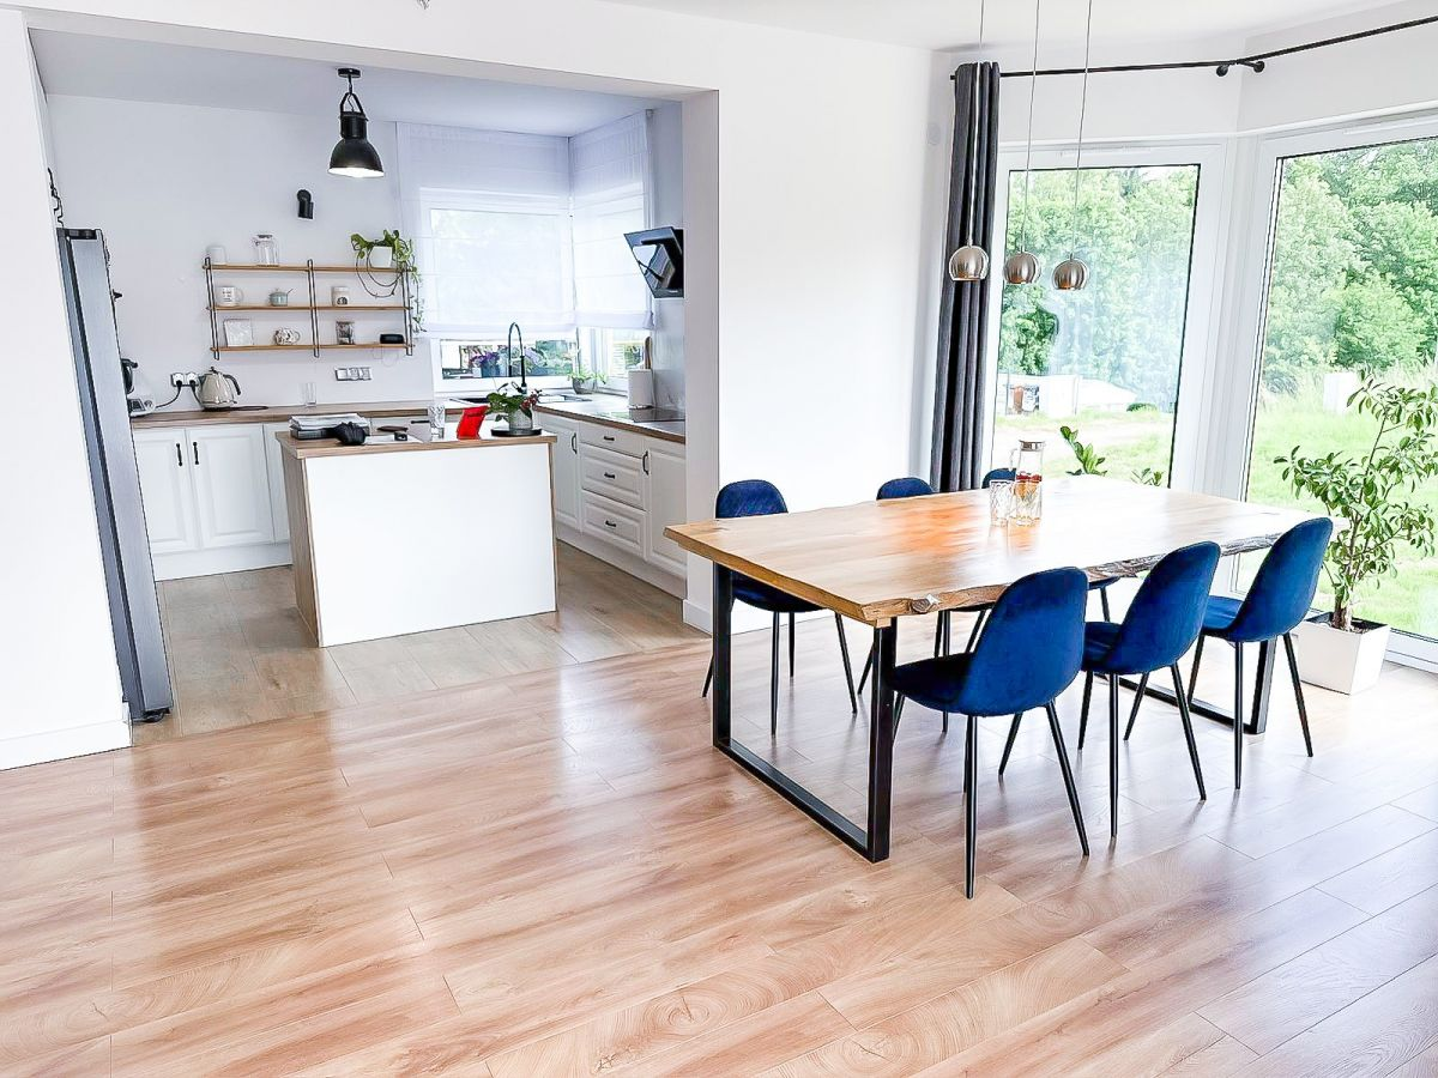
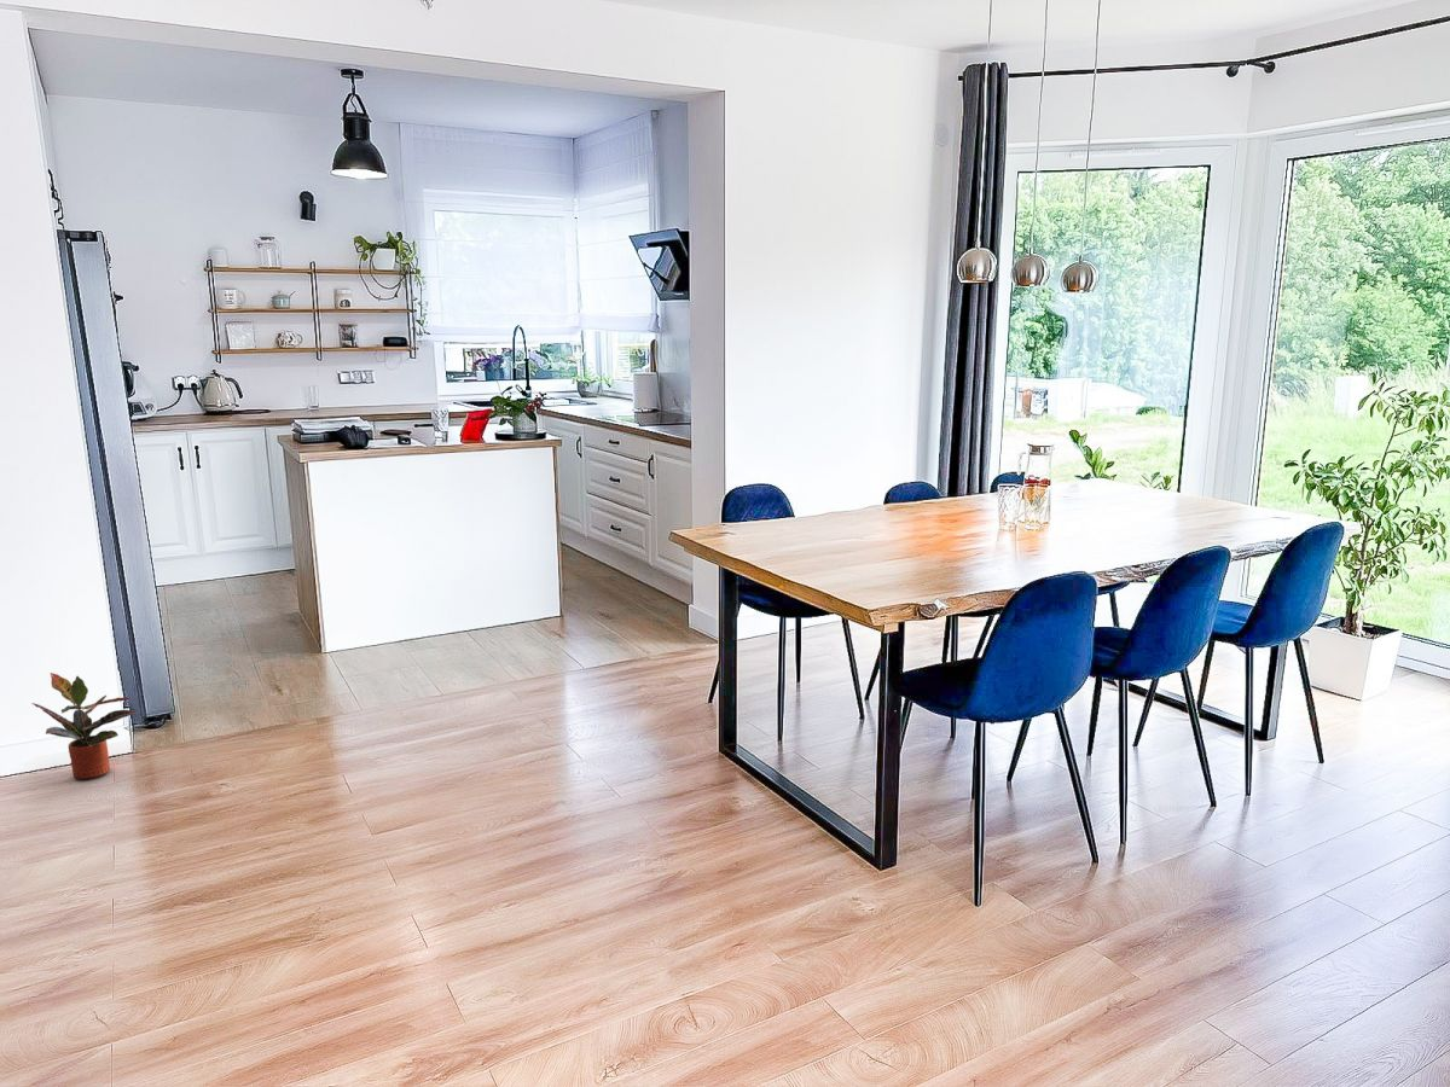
+ potted plant [30,672,138,780]
